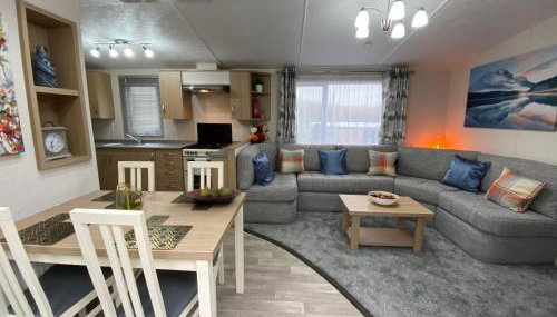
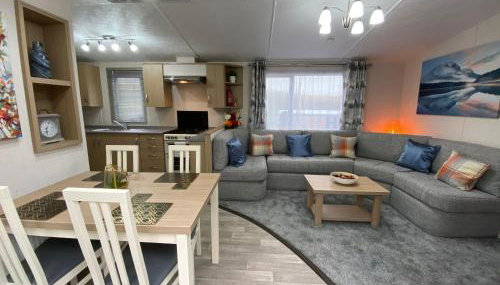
- fruit bowl [185,185,242,205]
